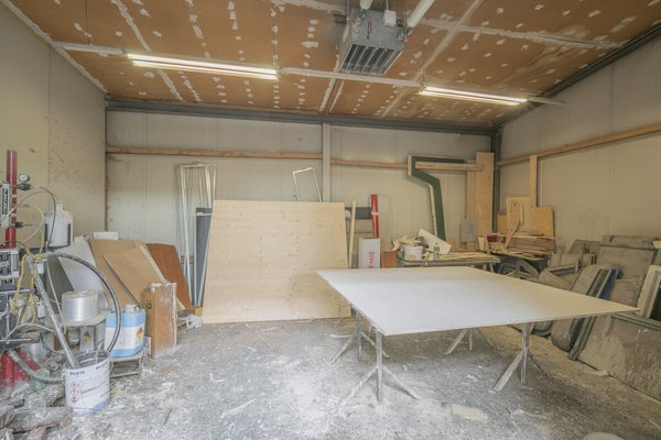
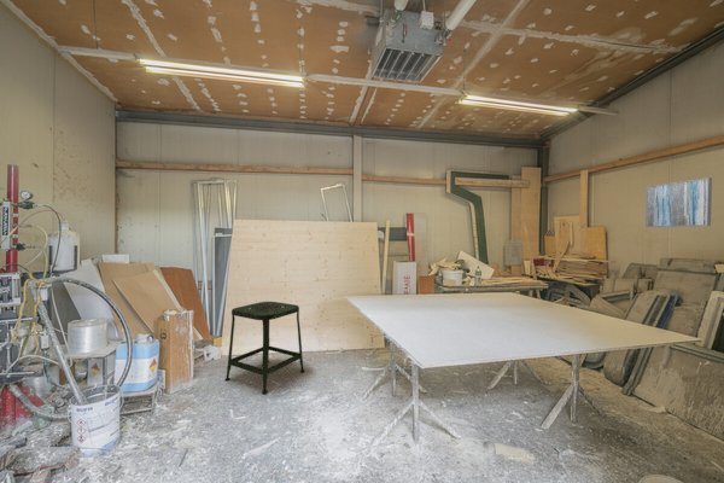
+ wall art [644,176,713,228]
+ stool [224,301,305,395]
